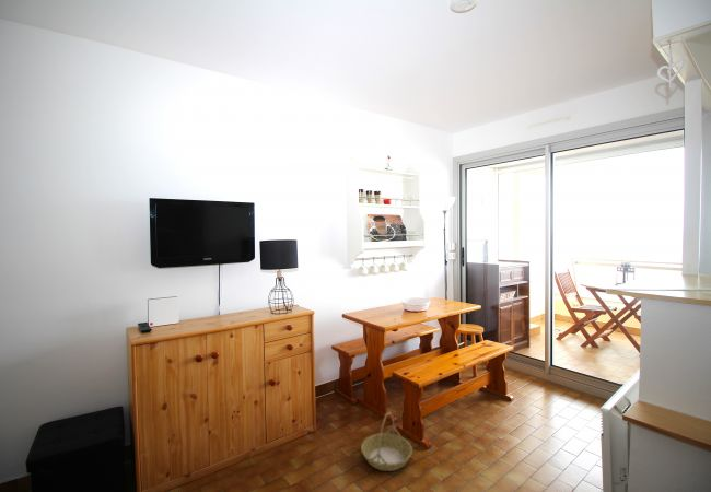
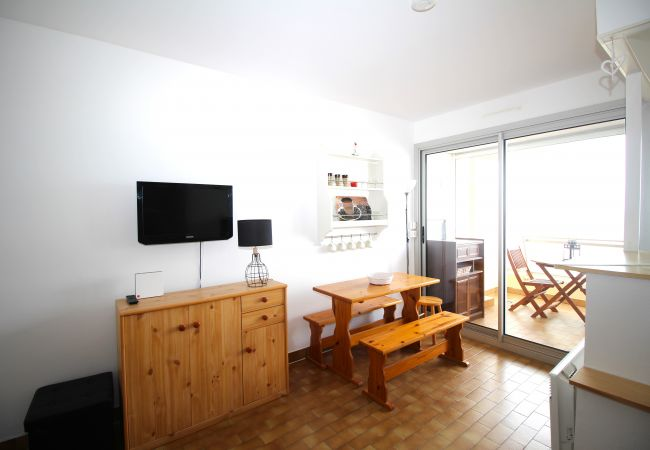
- basket [360,411,413,472]
